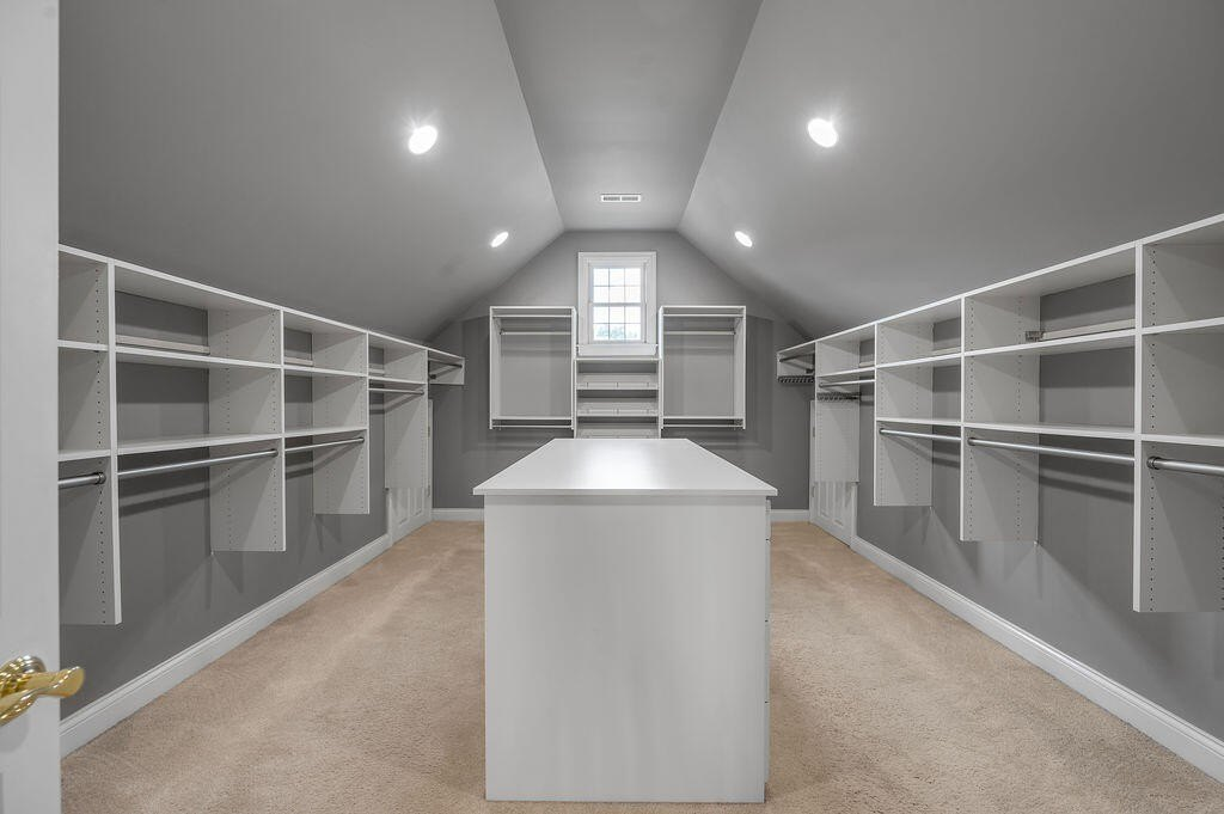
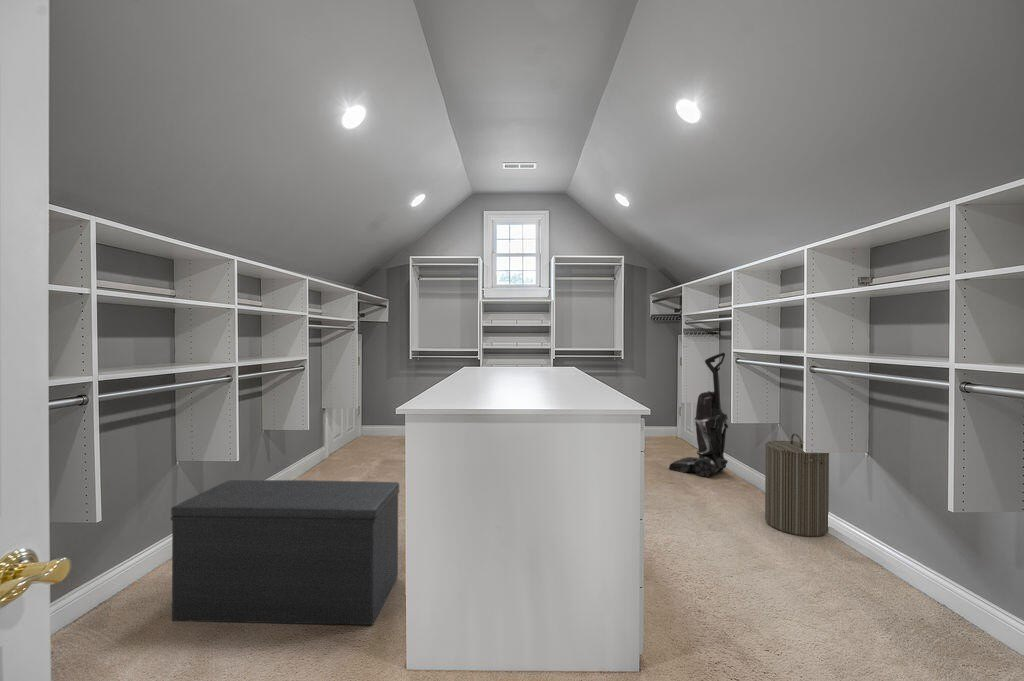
+ laundry hamper [764,433,830,538]
+ vacuum cleaner [668,352,729,478]
+ bench [170,479,400,626]
